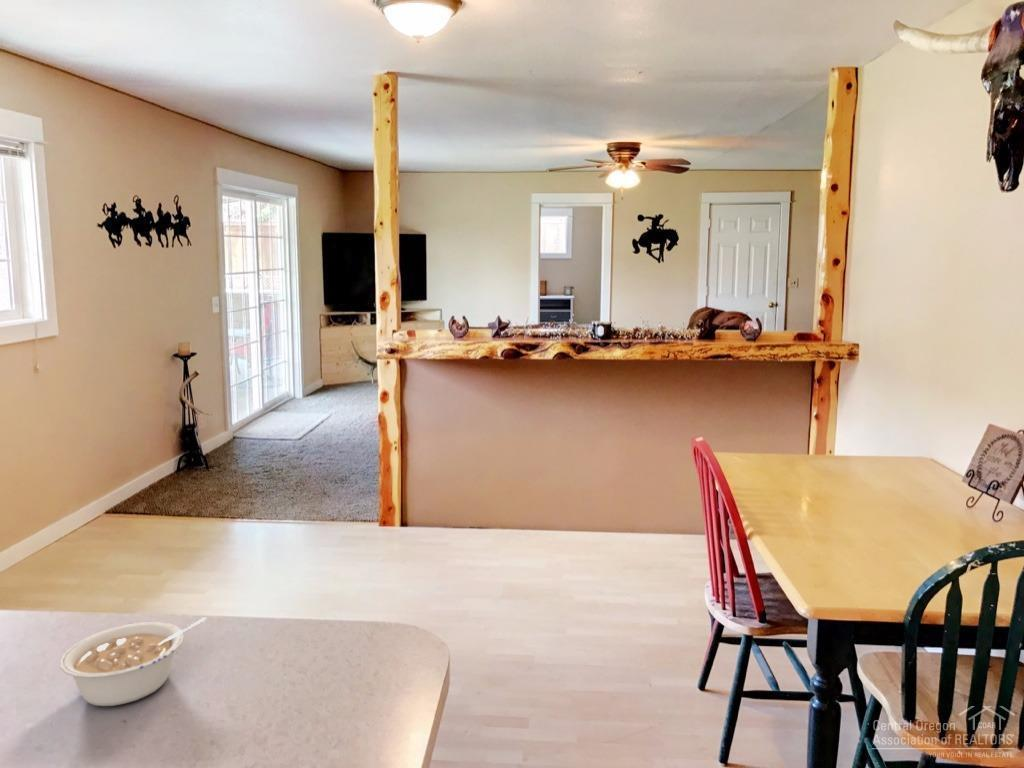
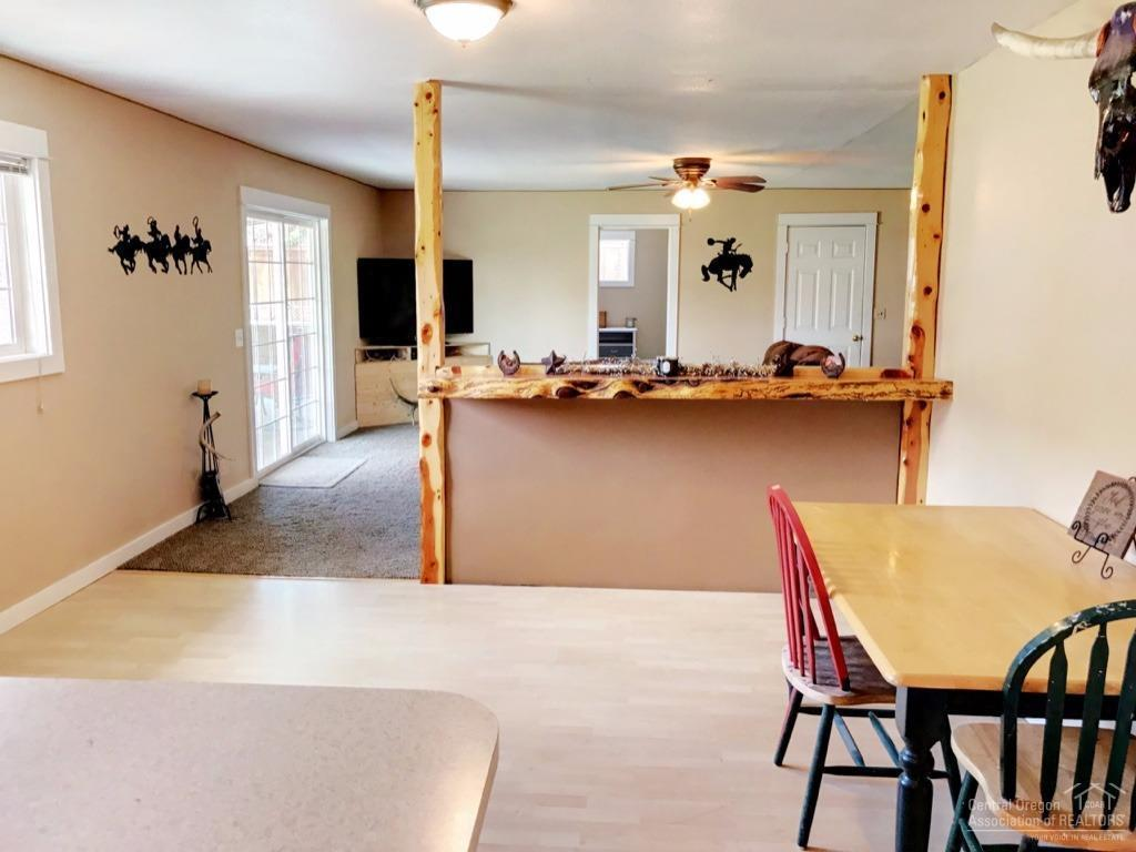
- legume [59,616,208,707]
